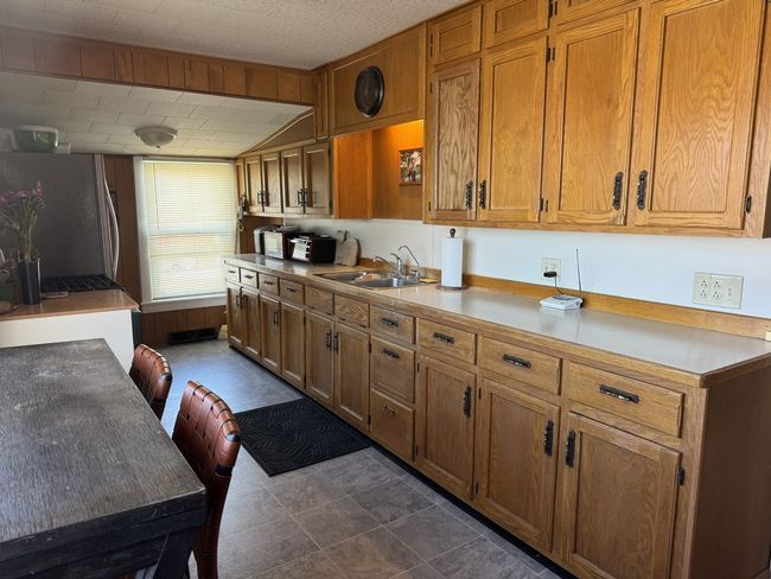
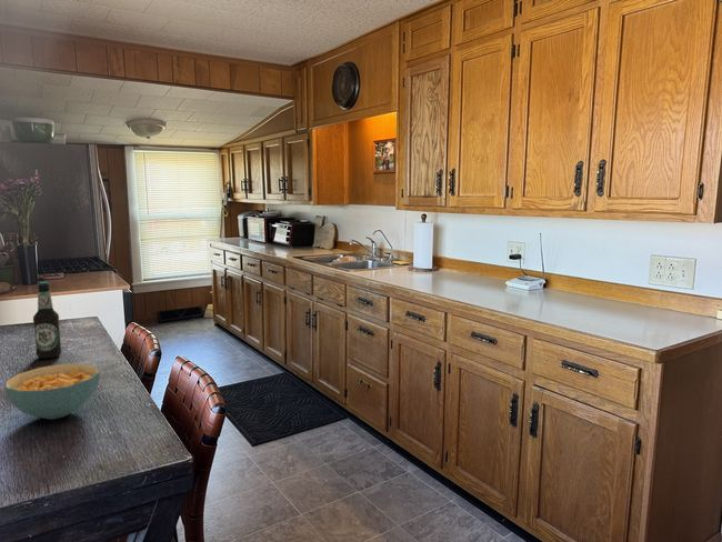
+ bottle [32,281,62,360]
+ cereal bowl [4,362,101,420]
